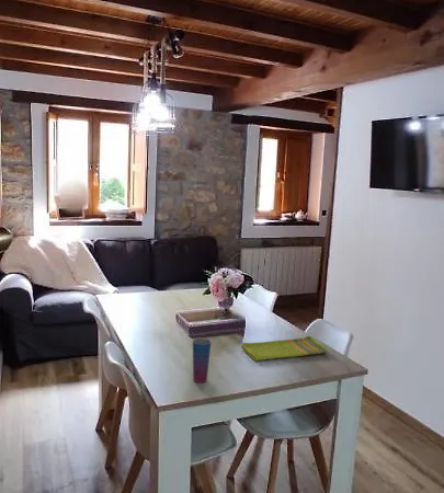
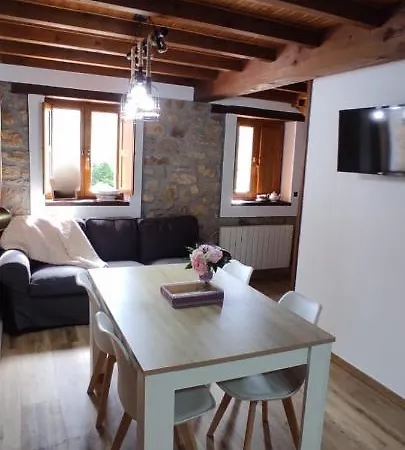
- cup [192,336,213,383]
- dish towel [240,335,329,362]
